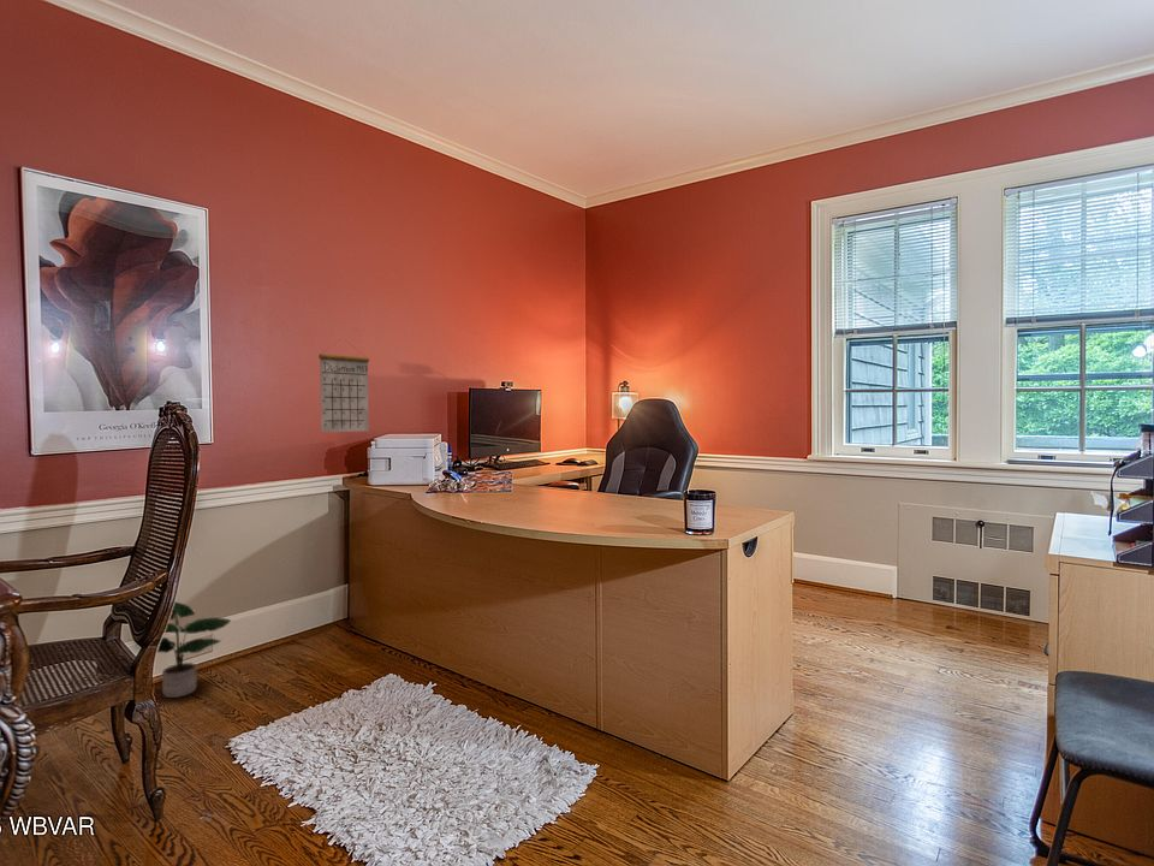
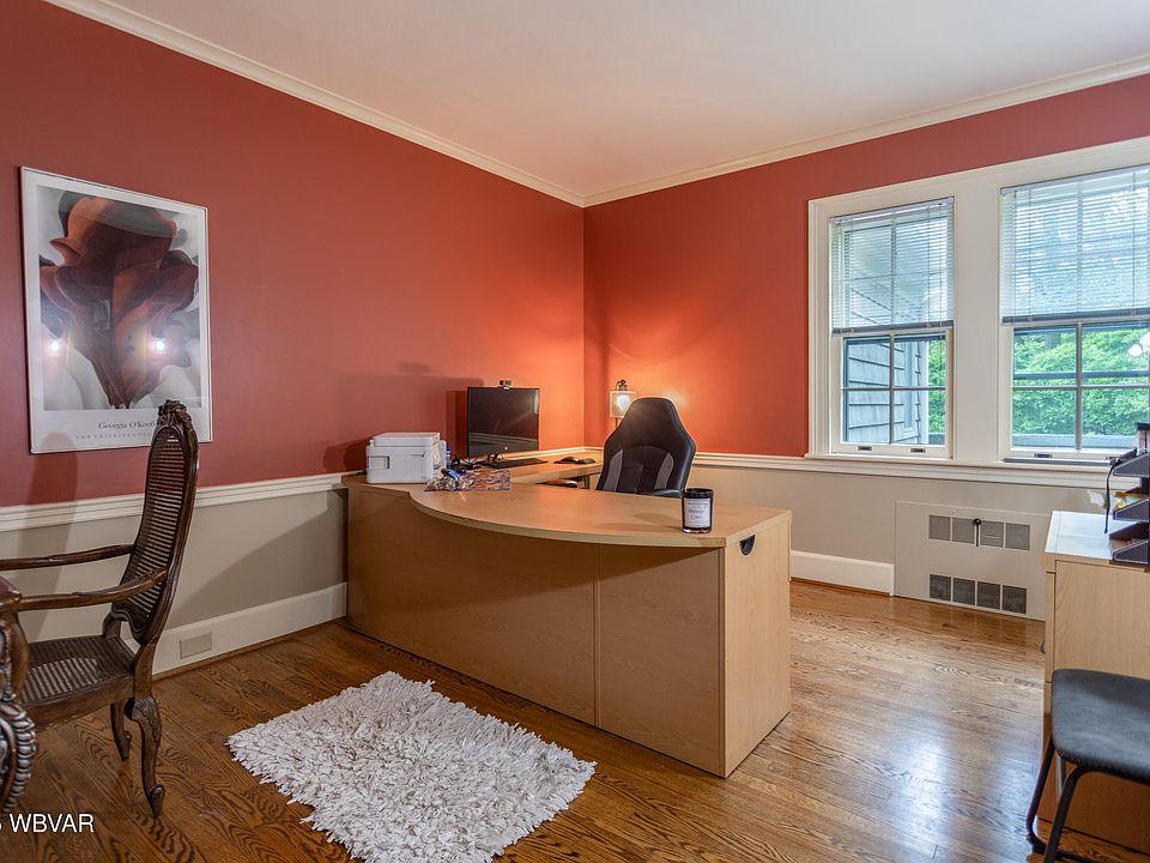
- potted plant [135,601,232,699]
- calendar [317,339,370,433]
